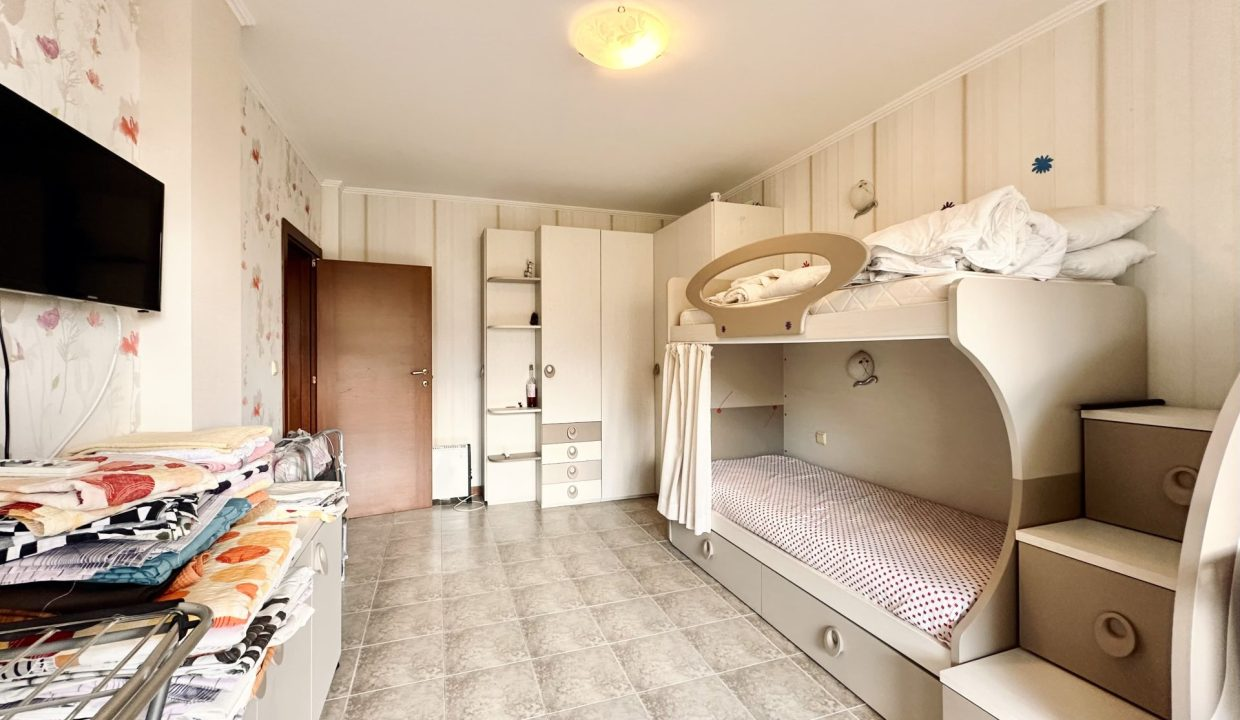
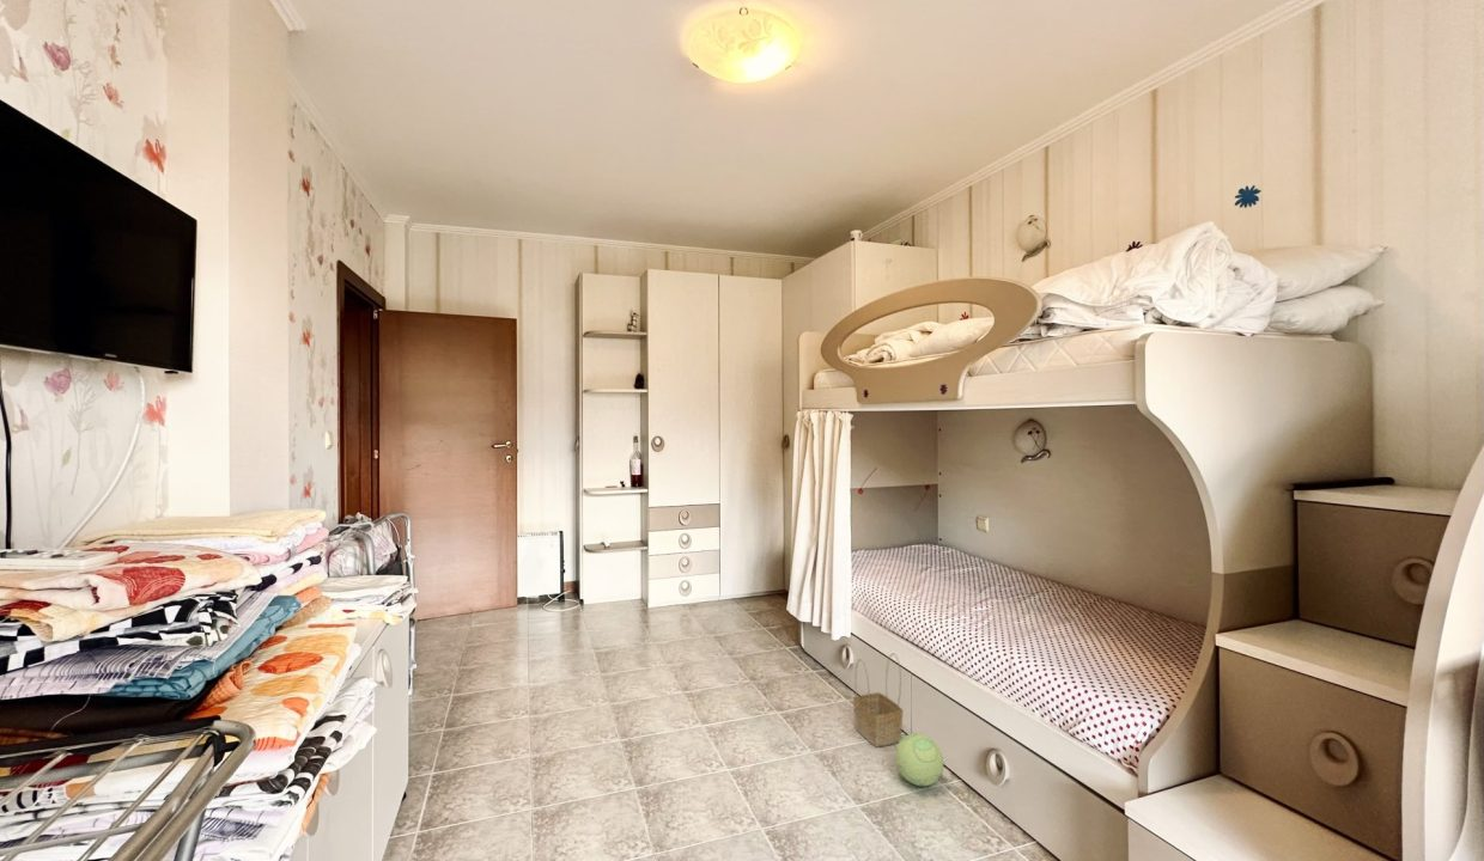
+ basket [852,652,904,749]
+ plush toy [894,732,944,787]
